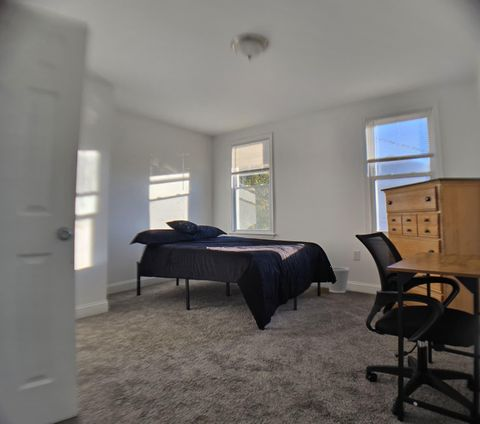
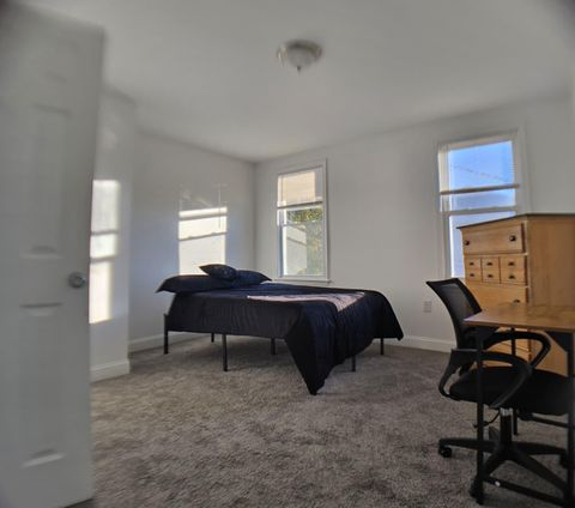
- wastebasket [327,265,350,294]
